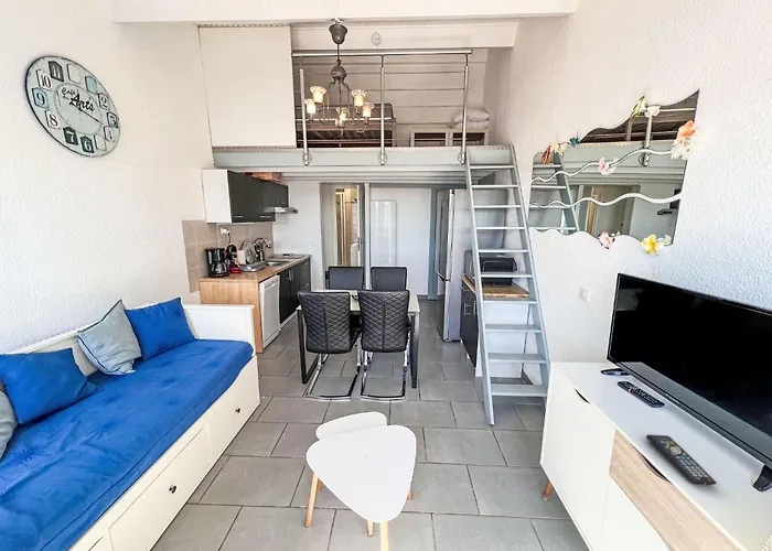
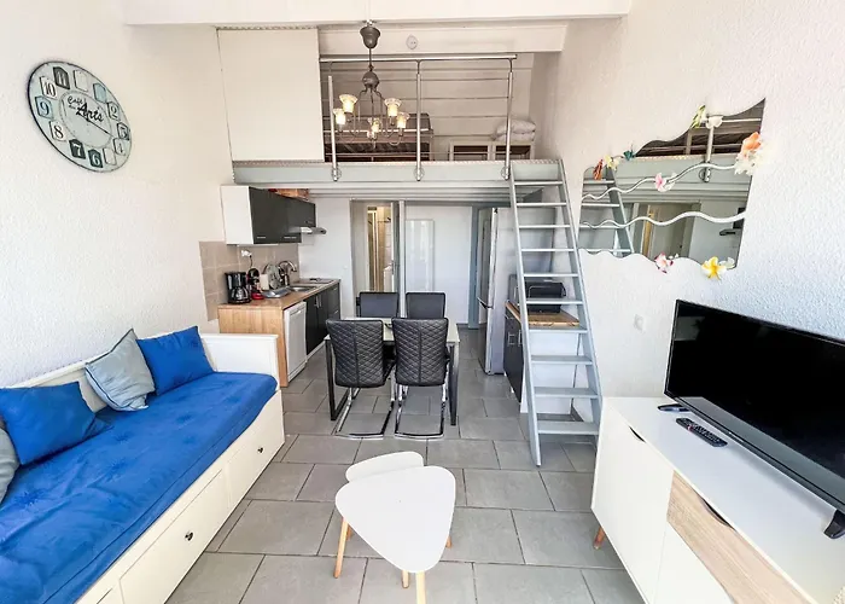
- remote control [645,433,718,486]
